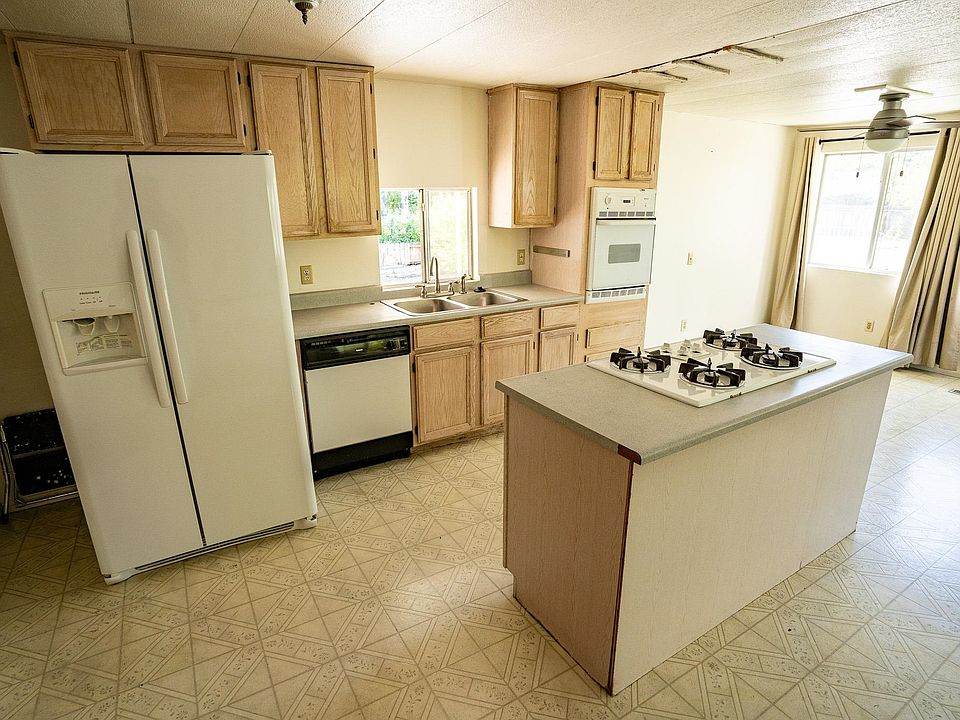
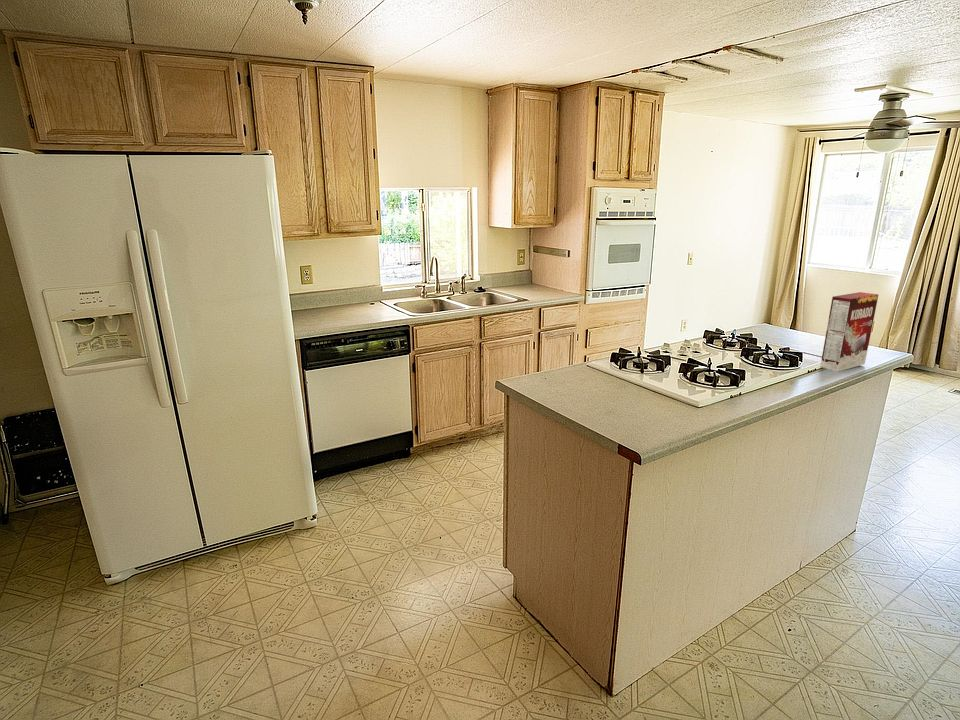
+ cereal box [819,291,880,373]
